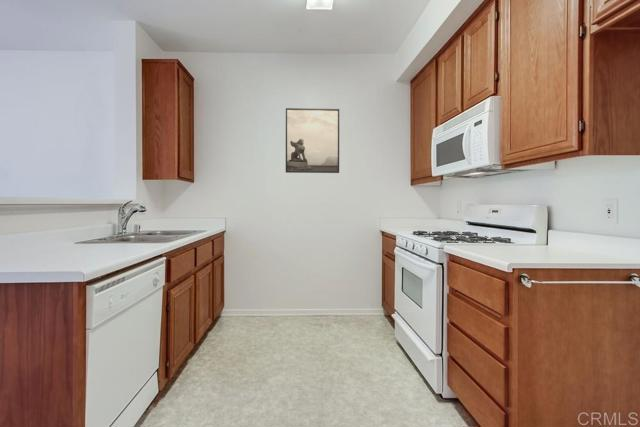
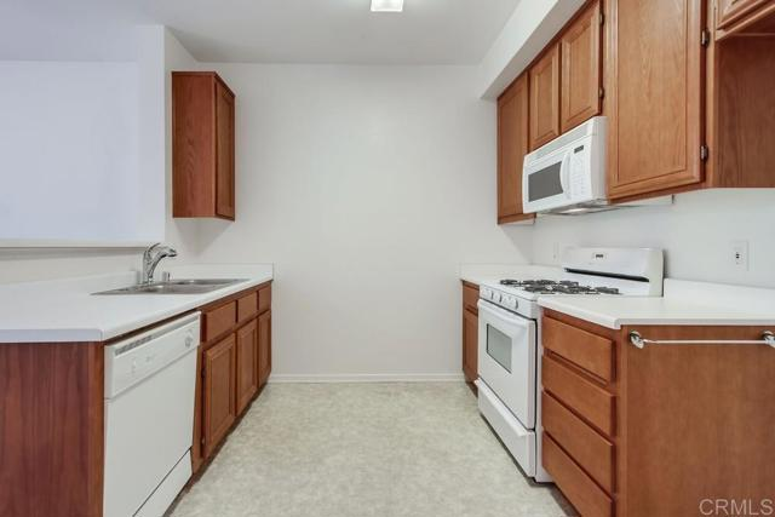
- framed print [285,107,340,174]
